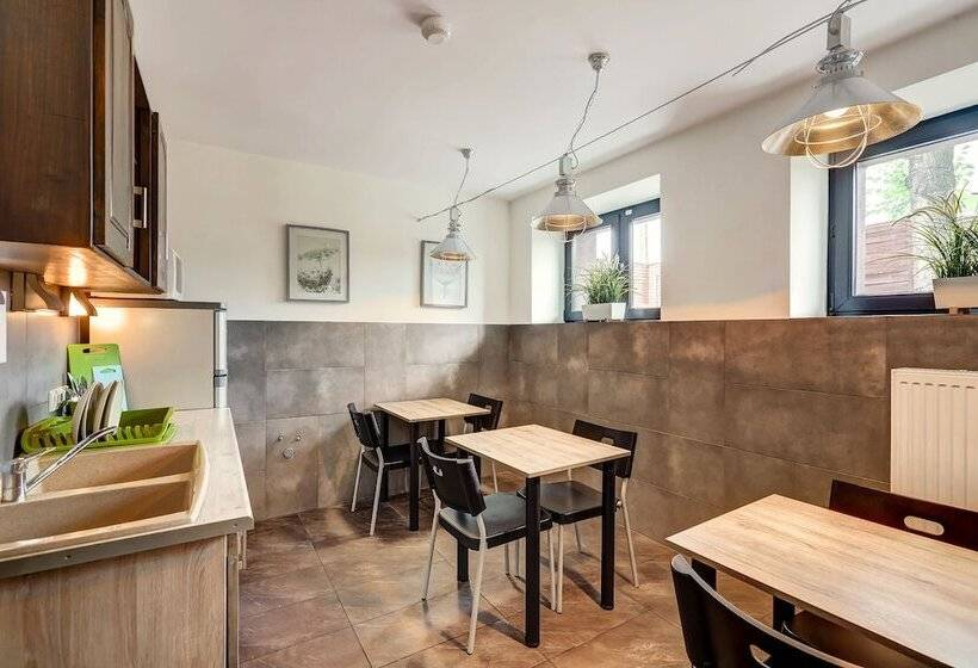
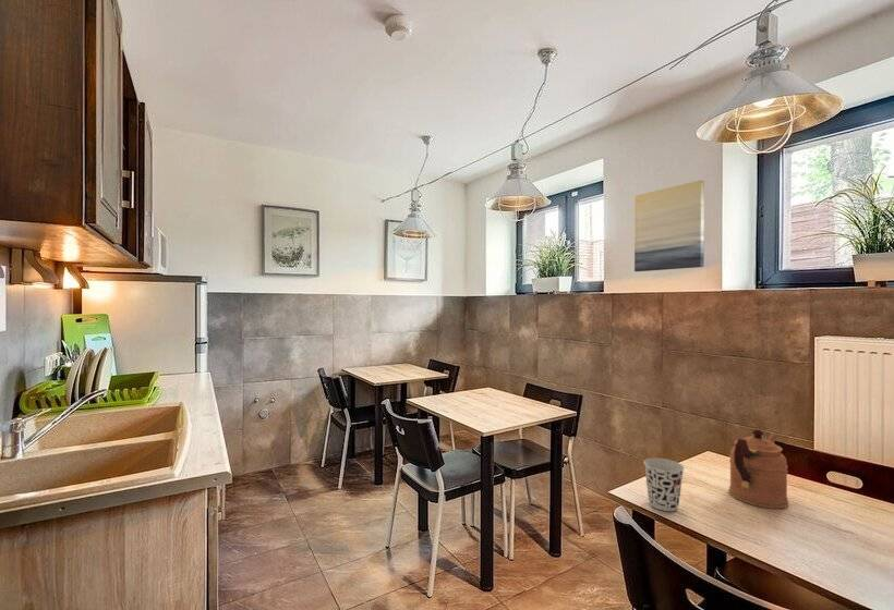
+ wall art [633,179,705,272]
+ coffeepot [727,427,789,509]
+ cup [642,457,686,512]
